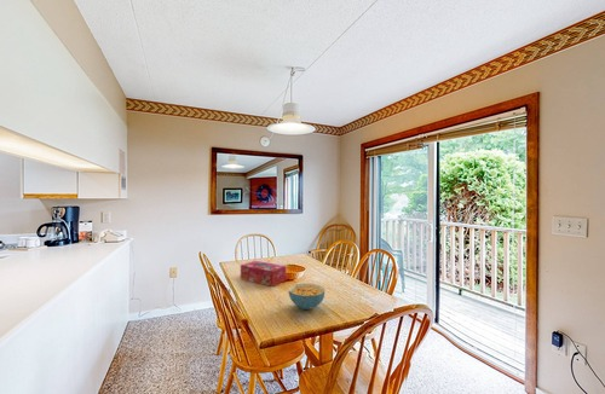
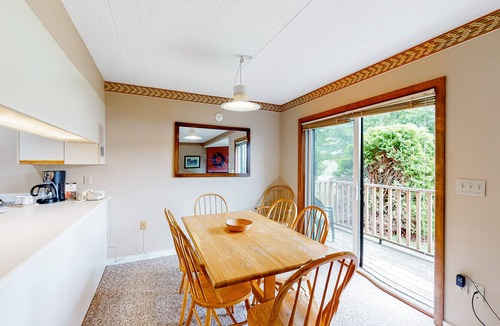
- cereal bowl [288,282,325,311]
- tissue box [240,260,288,288]
